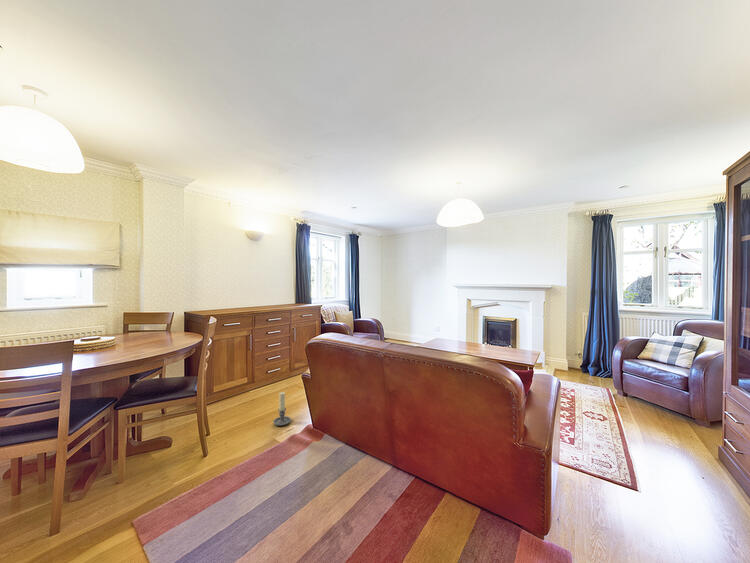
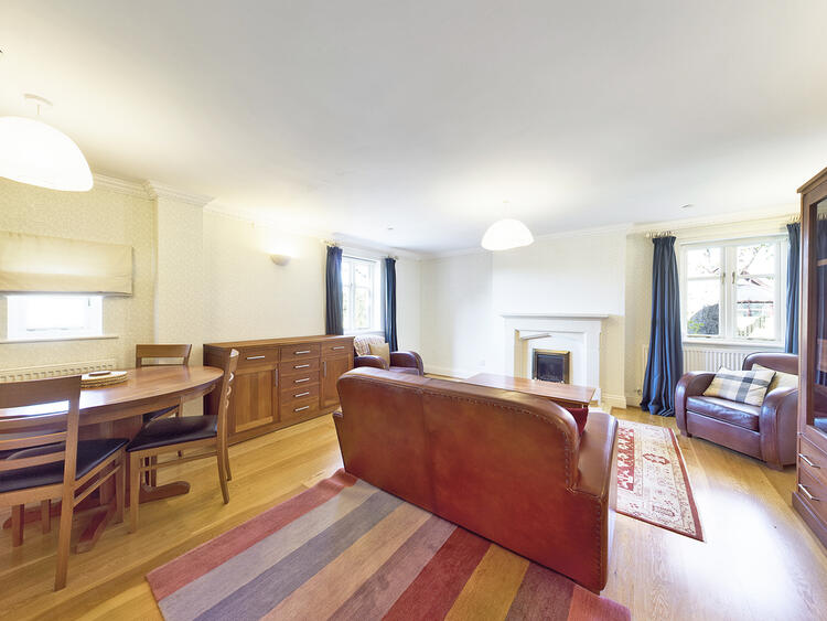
- candle holder [272,391,292,427]
